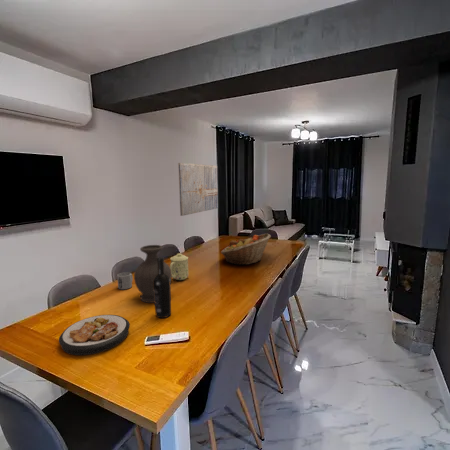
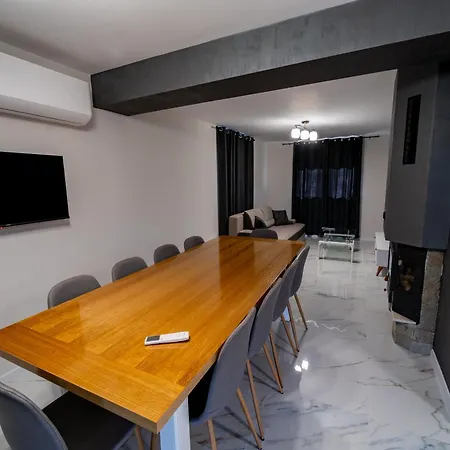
- plate [58,314,131,356]
- mug [169,252,189,281]
- wall art [177,162,219,217]
- vase [133,244,172,304]
- fruit basket [220,233,272,266]
- wine bottle [153,256,172,319]
- mug [116,271,134,290]
